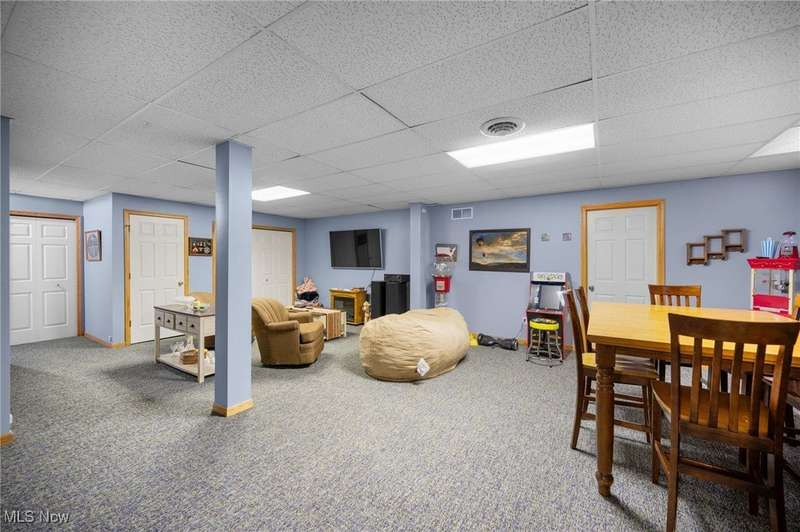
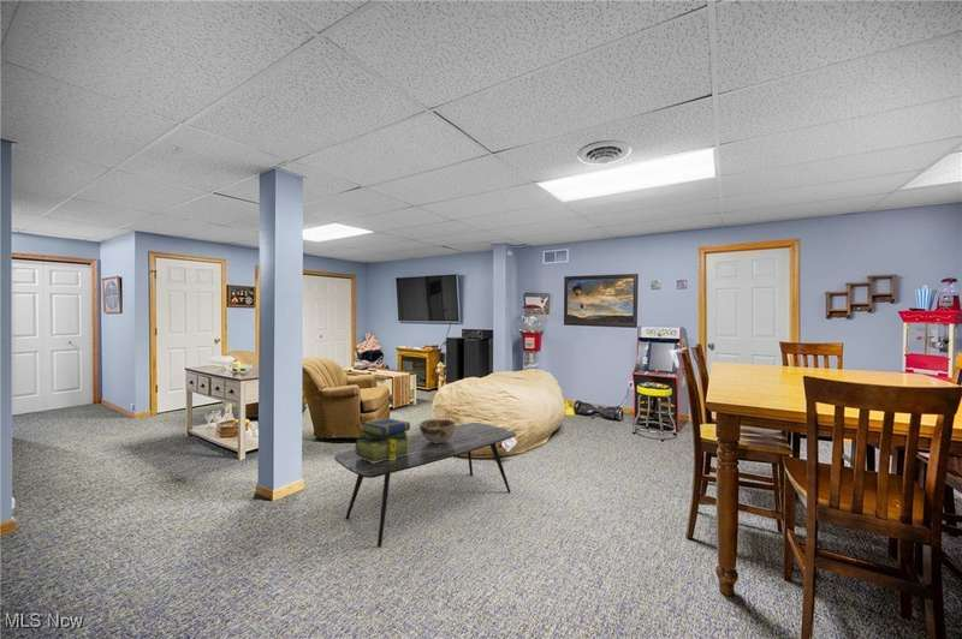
+ coffee table [333,422,517,548]
+ decorative bowl [418,418,457,443]
+ stack of books [355,417,411,464]
